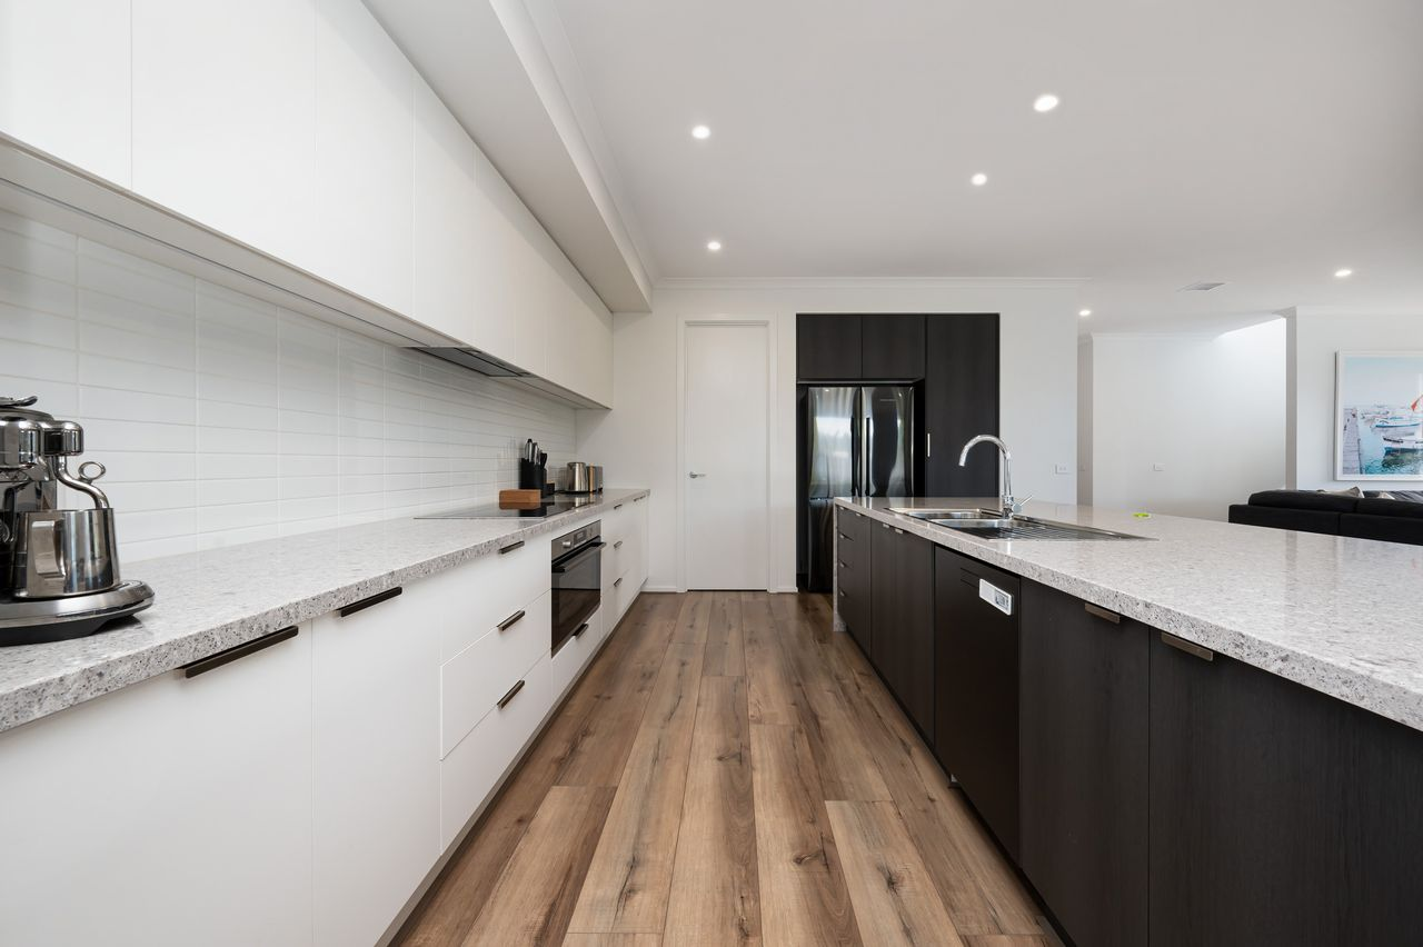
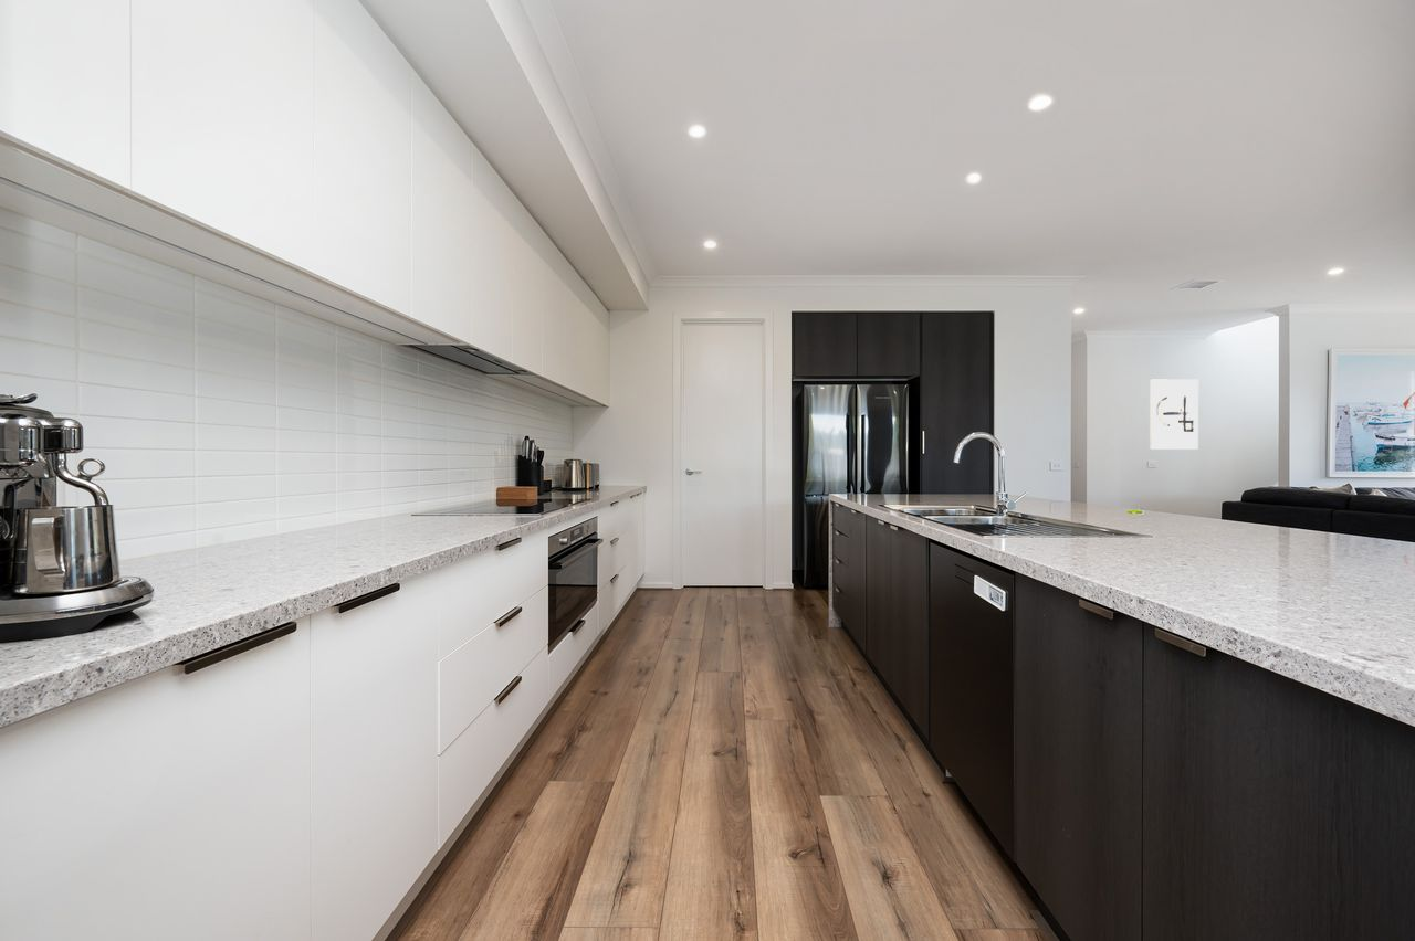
+ wall art [1149,378,1199,451]
